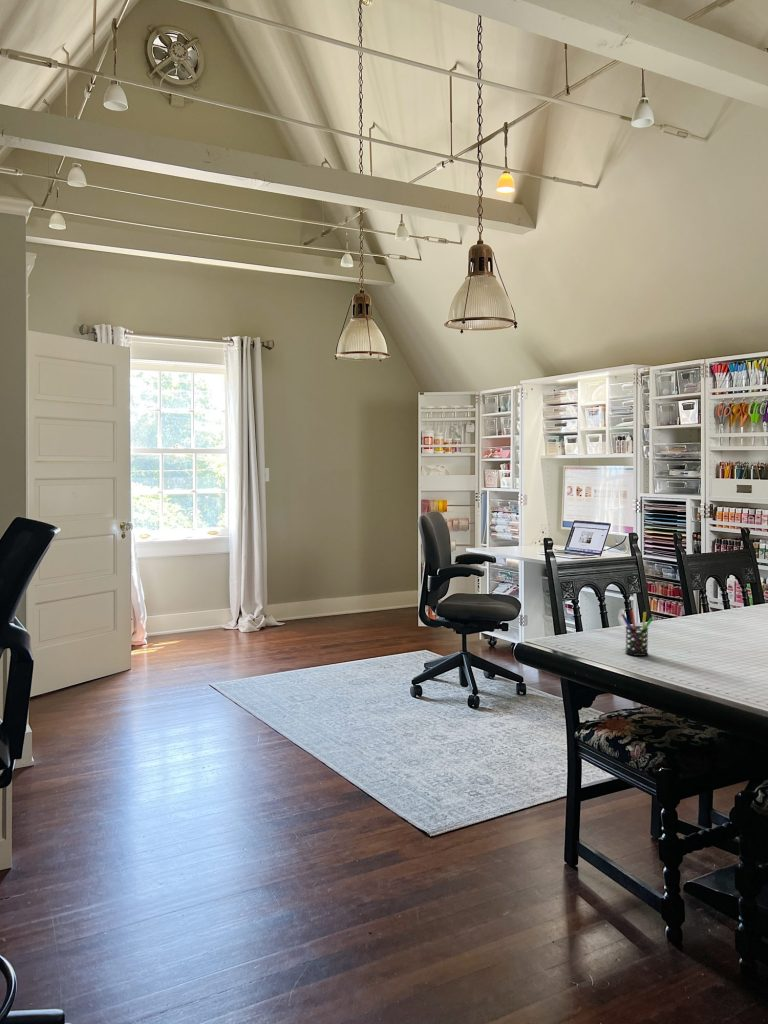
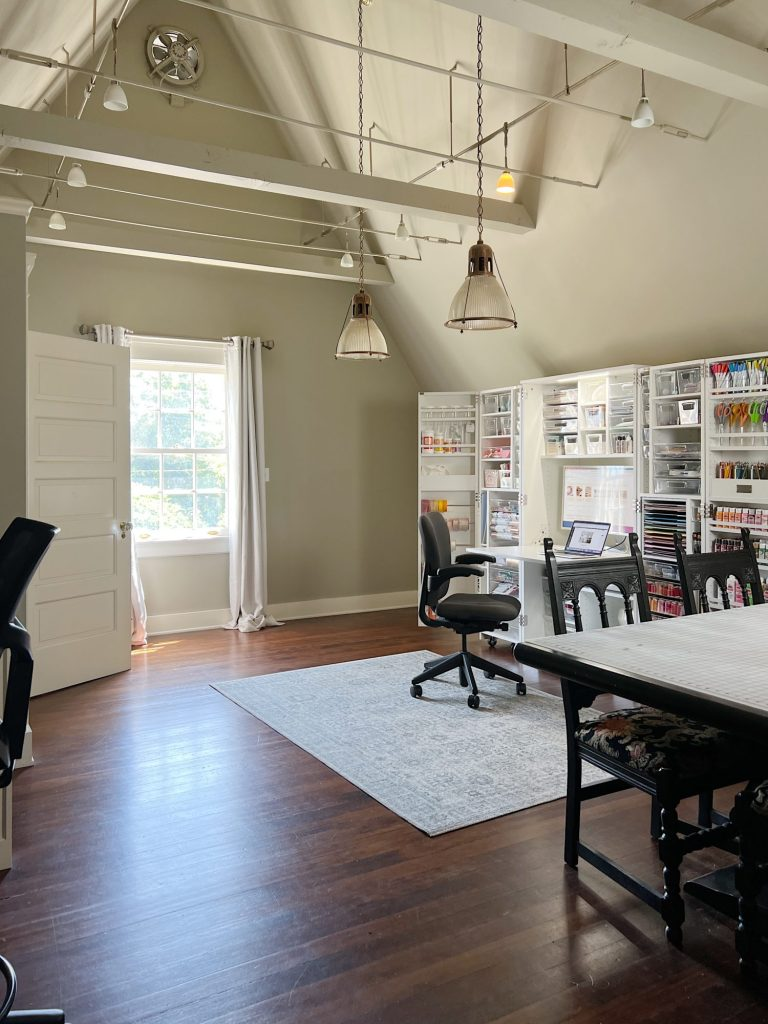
- pen holder [620,609,654,657]
